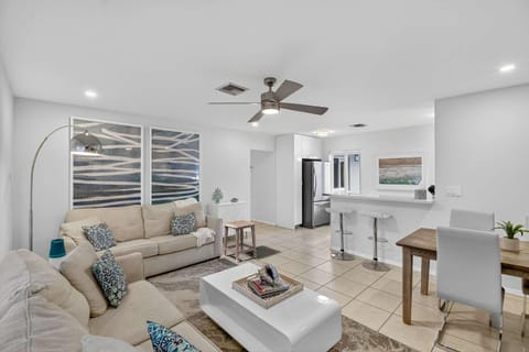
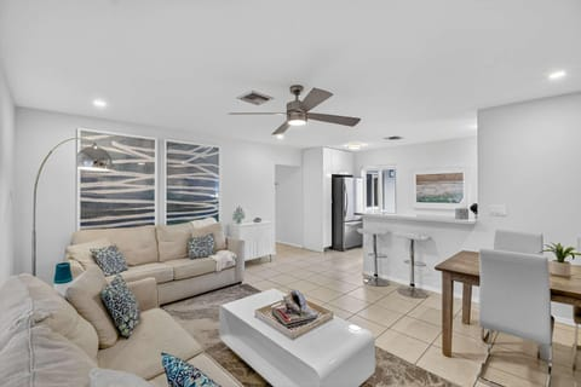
- side table [222,219,259,264]
